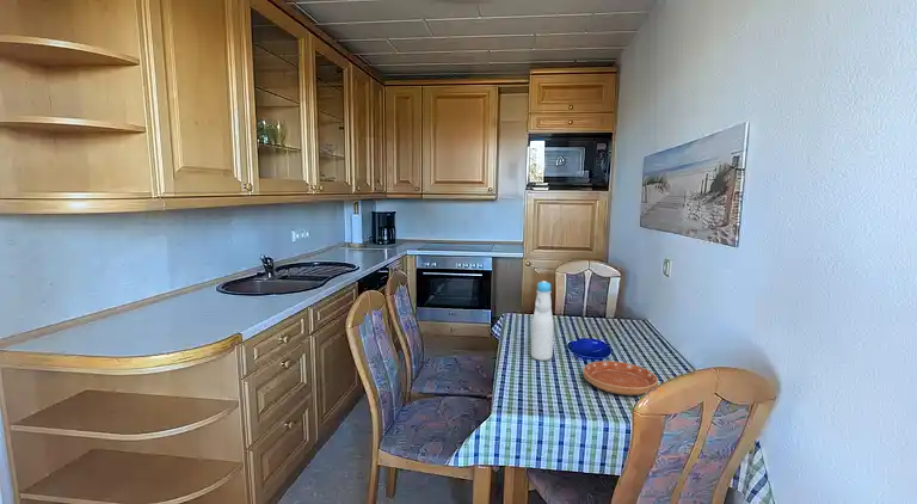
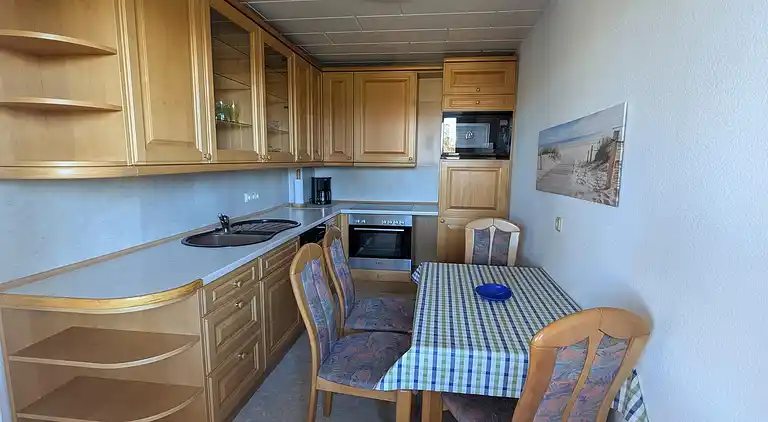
- bottle [530,279,555,362]
- saucer [583,359,659,397]
